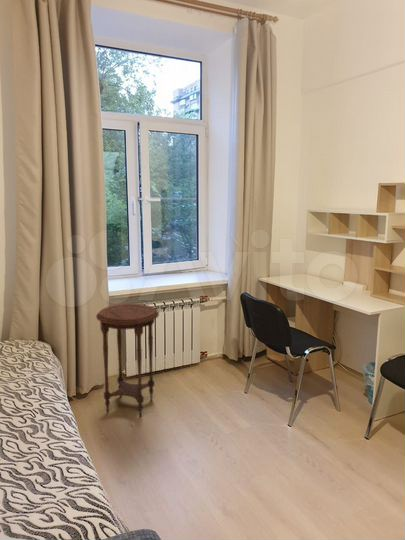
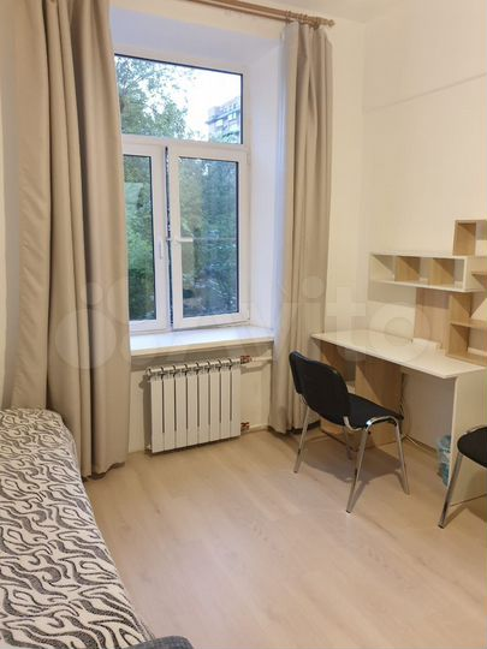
- side table [95,303,160,418]
